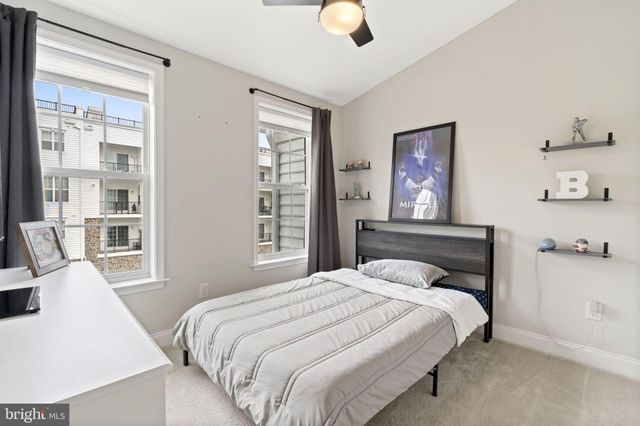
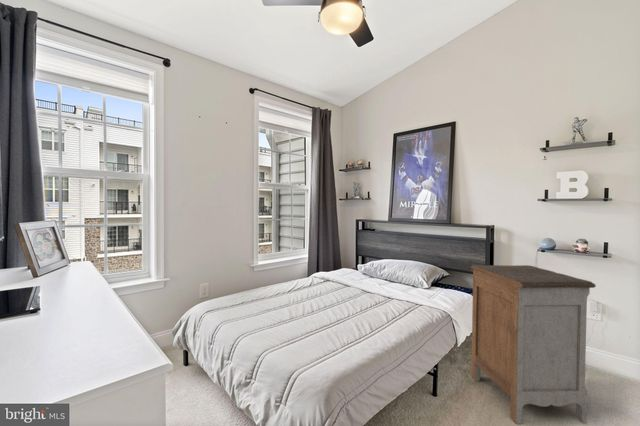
+ nightstand [470,264,597,425]
